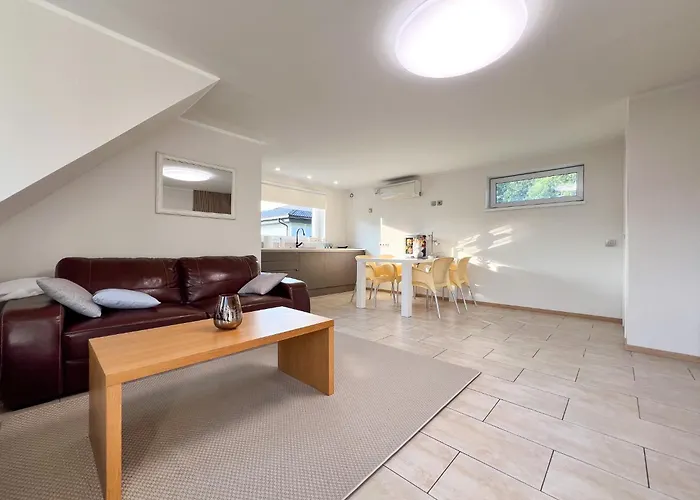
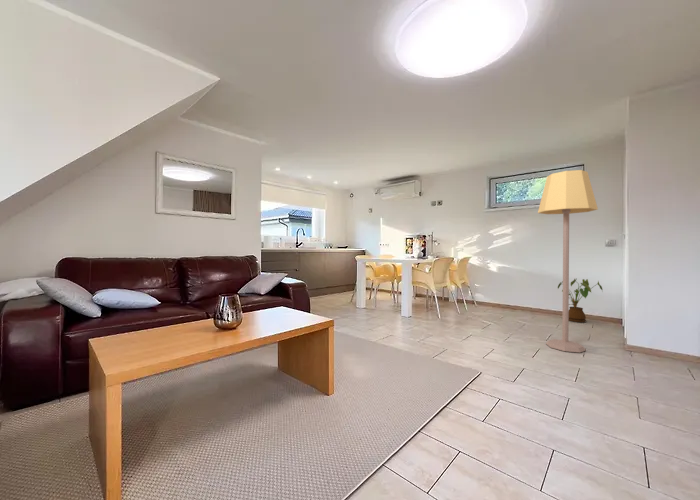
+ house plant [557,278,603,323]
+ lamp [537,169,599,353]
